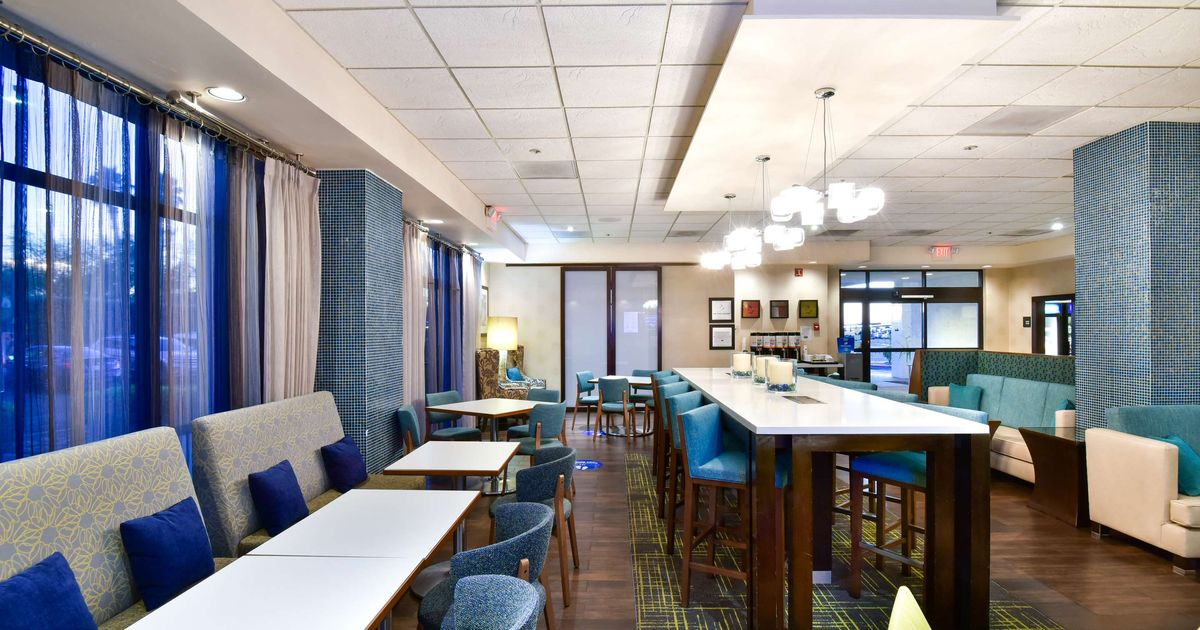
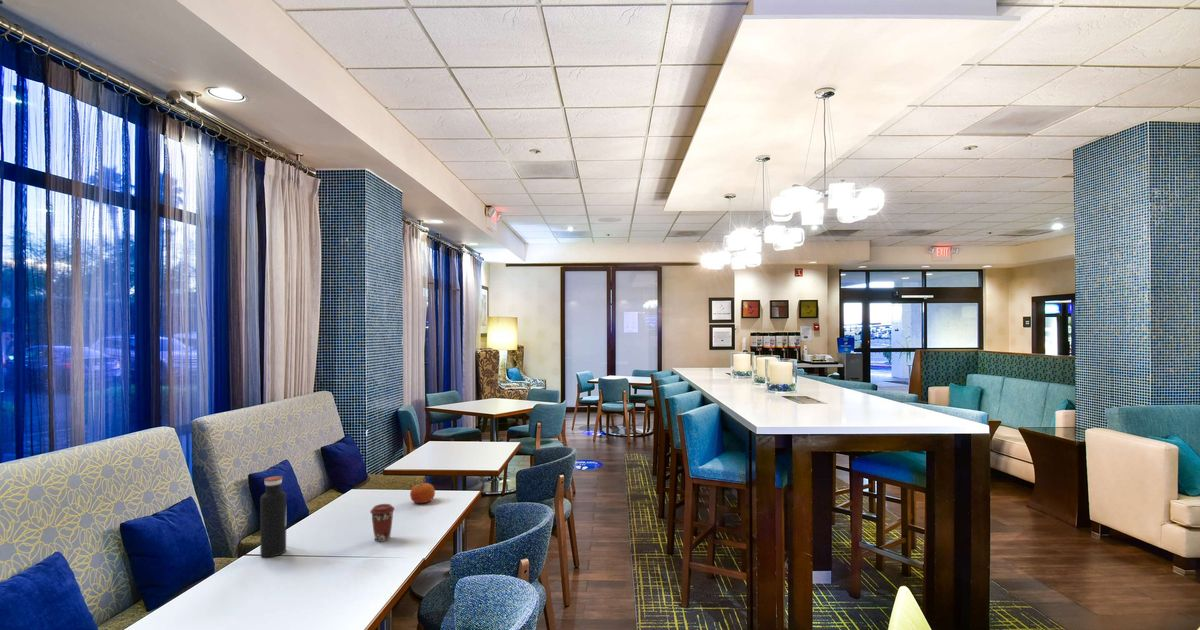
+ fruit [409,482,436,504]
+ water bottle [259,475,287,558]
+ coffee cup [369,503,395,543]
